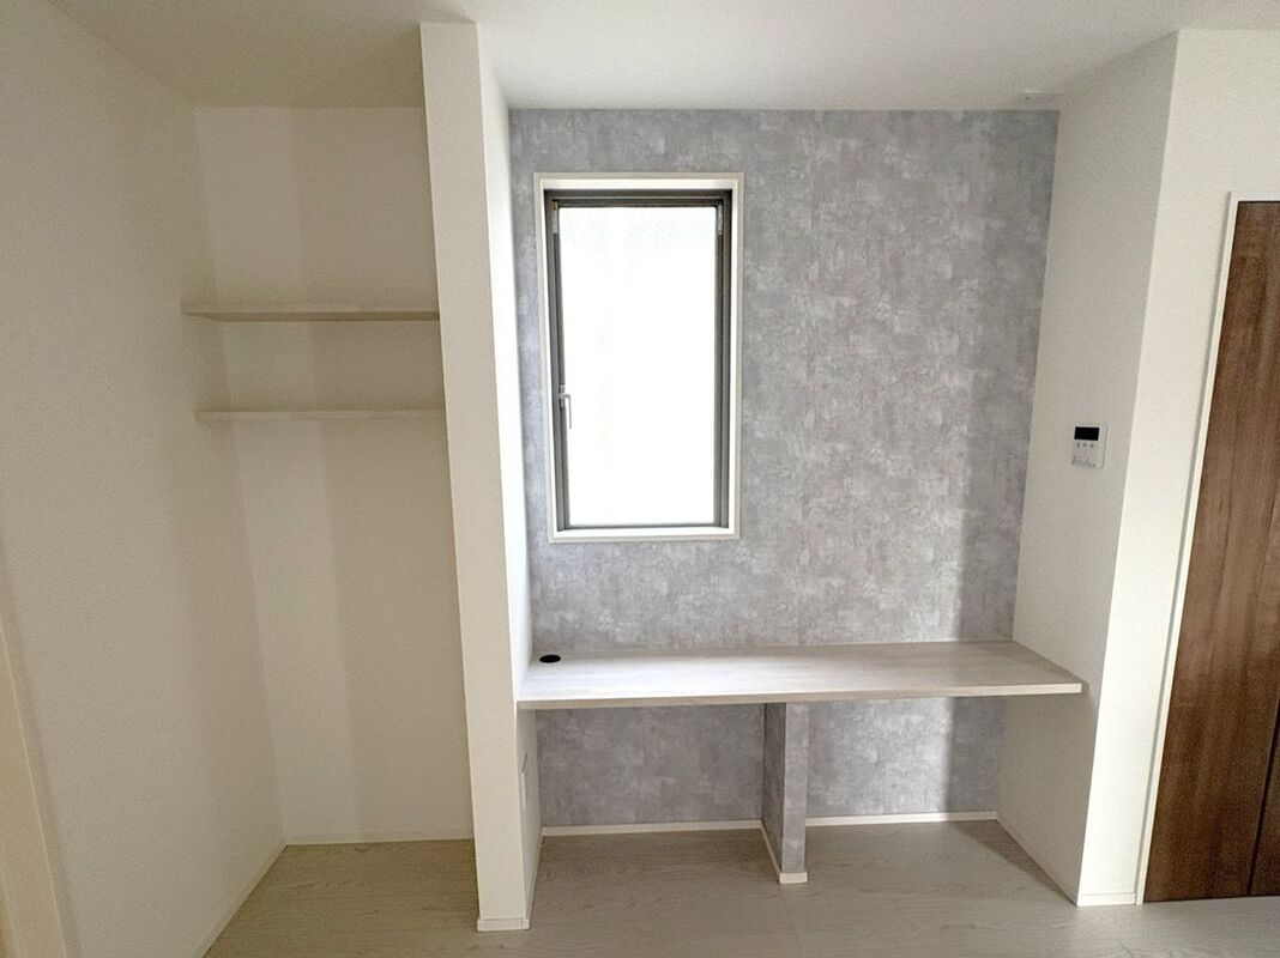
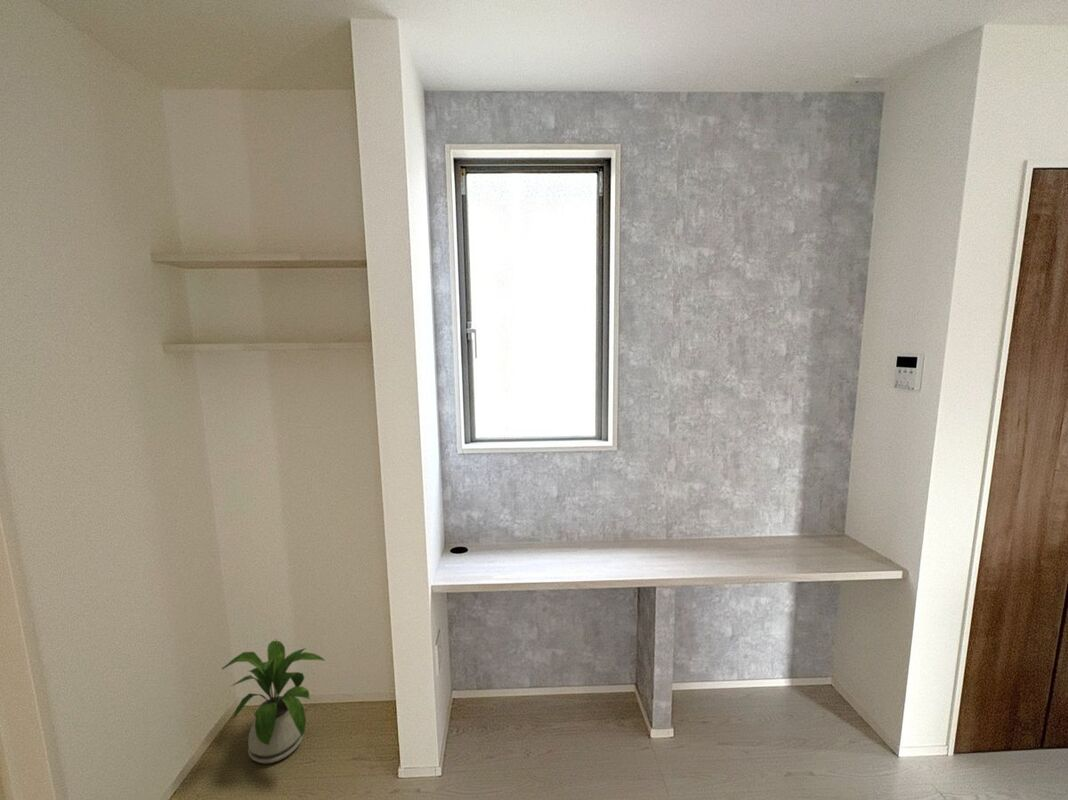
+ house plant [221,639,326,764]
